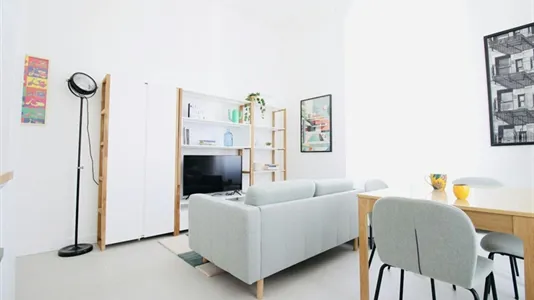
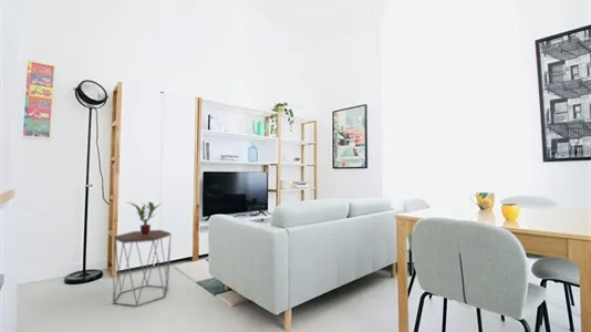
+ potted plant [127,201,163,235]
+ side table [112,229,173,308]
